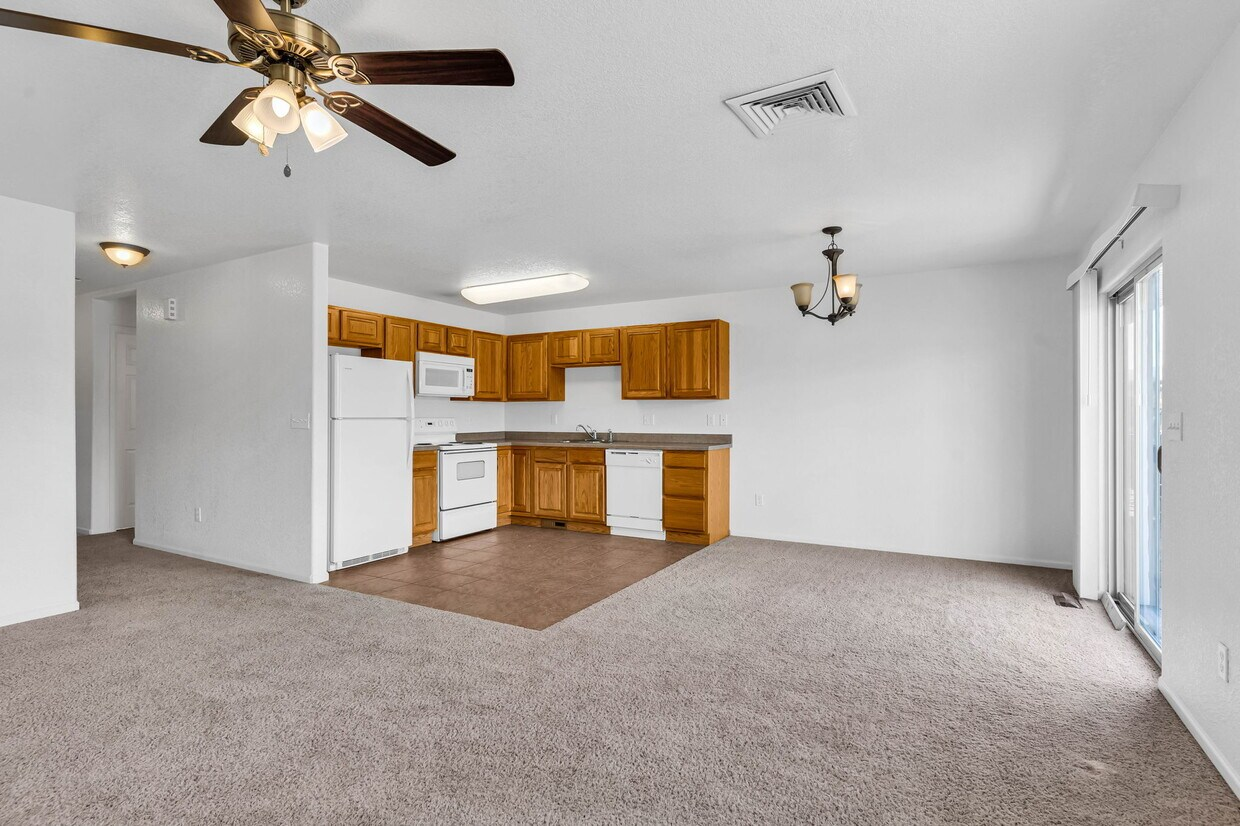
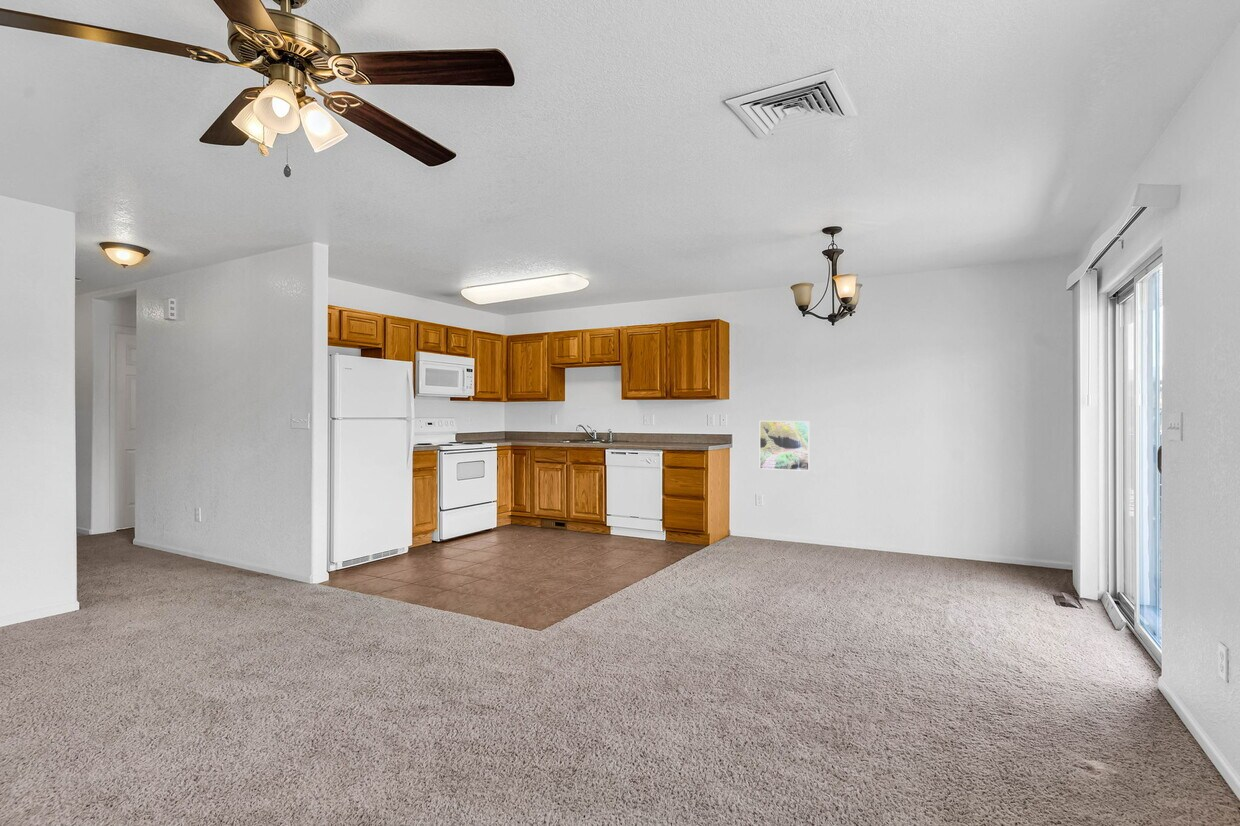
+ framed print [759,420,811,472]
